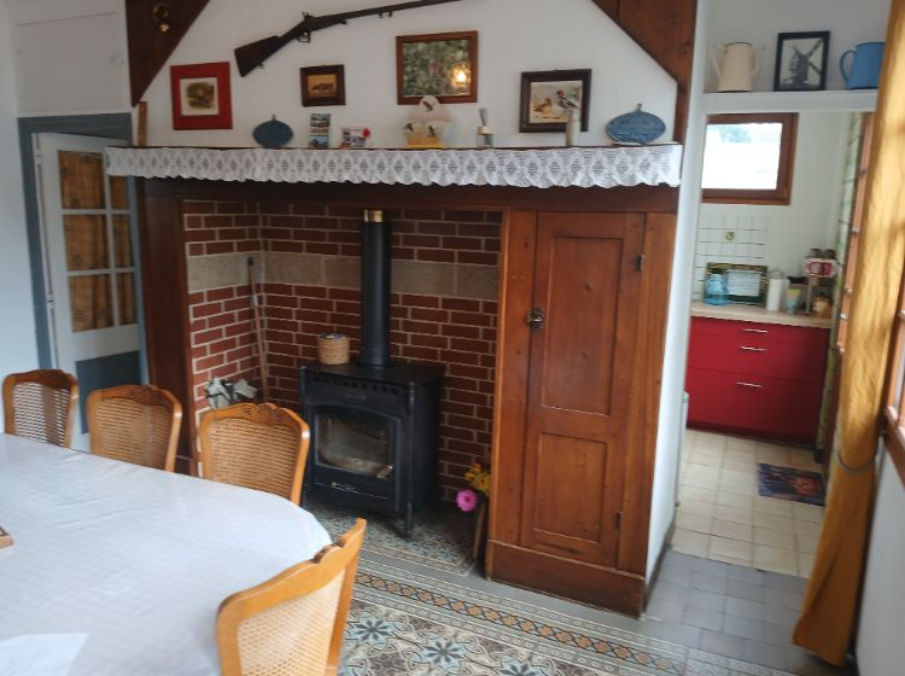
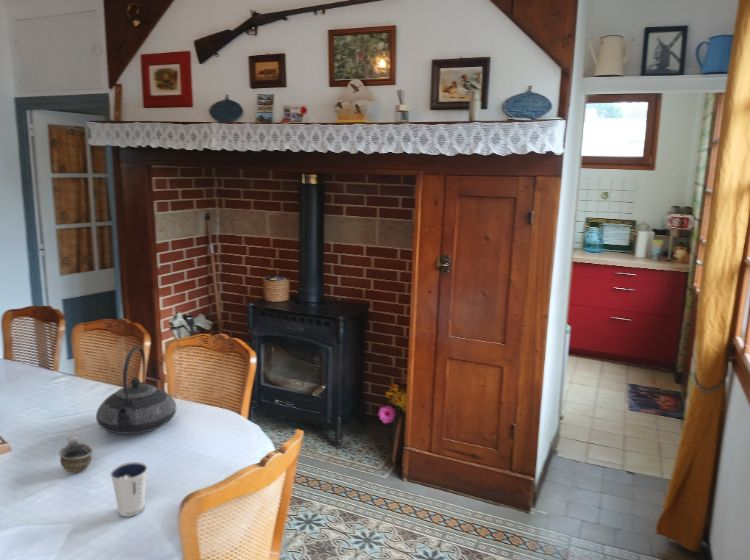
+ teapot [95,344,177,435]
+ dixie cup [109,461,149,517]
+ cup [58,435,94,473]
